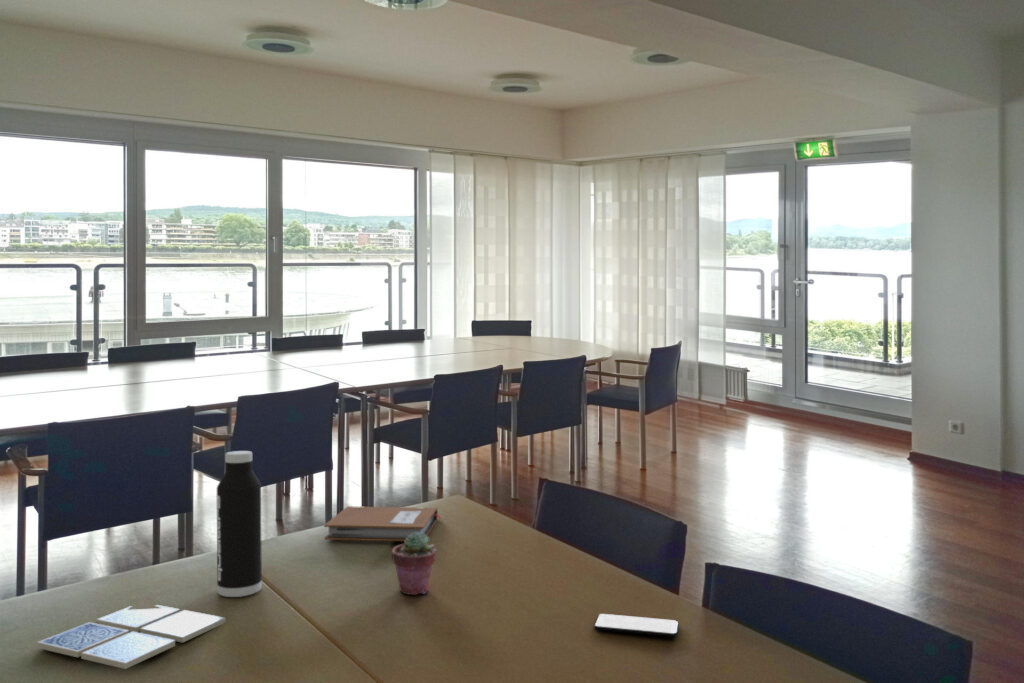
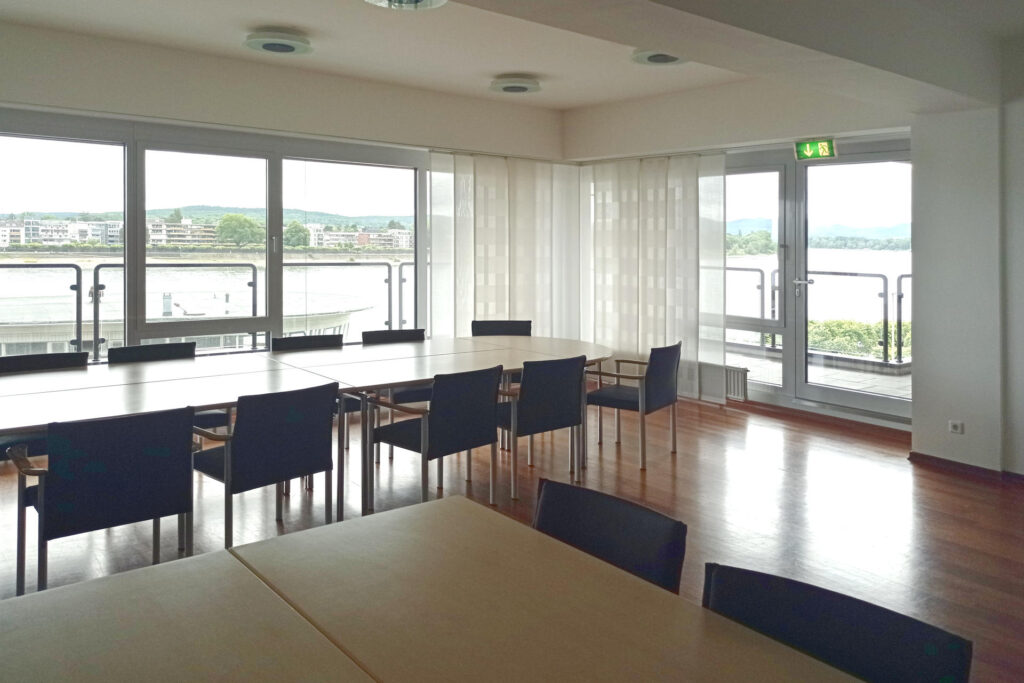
- drink coaster [35,604,226,670]
- potted succulent [391,532,437,596]
- water bottle [216,450,263,598]
- smartphone [593,613,680,638]
- notebook [323,505,443,542]
